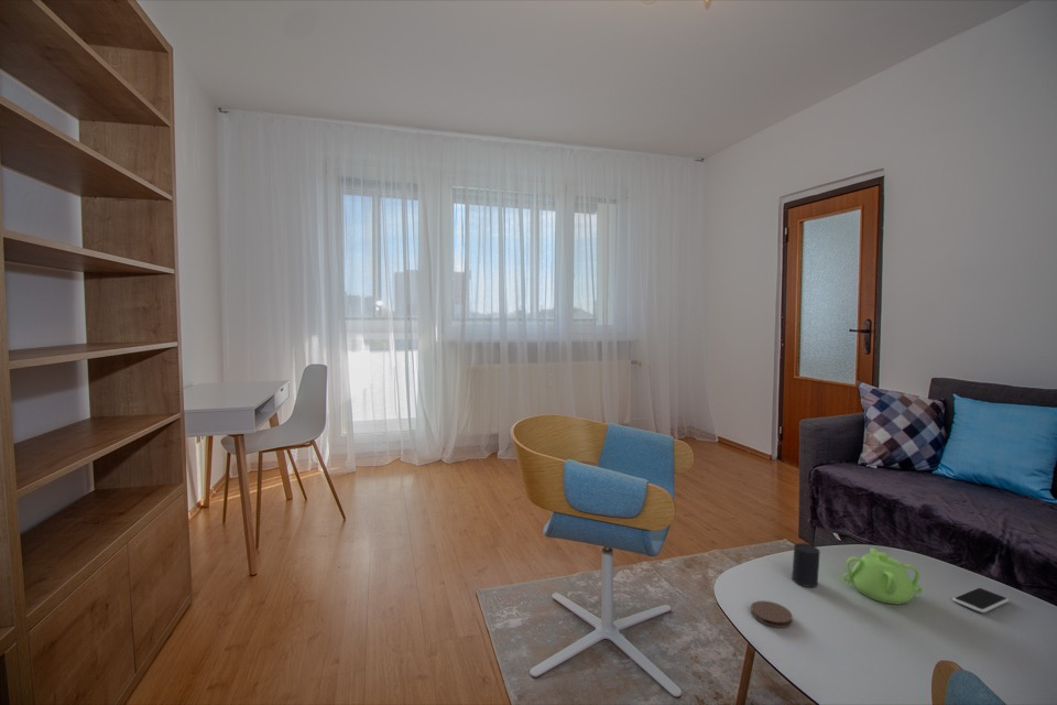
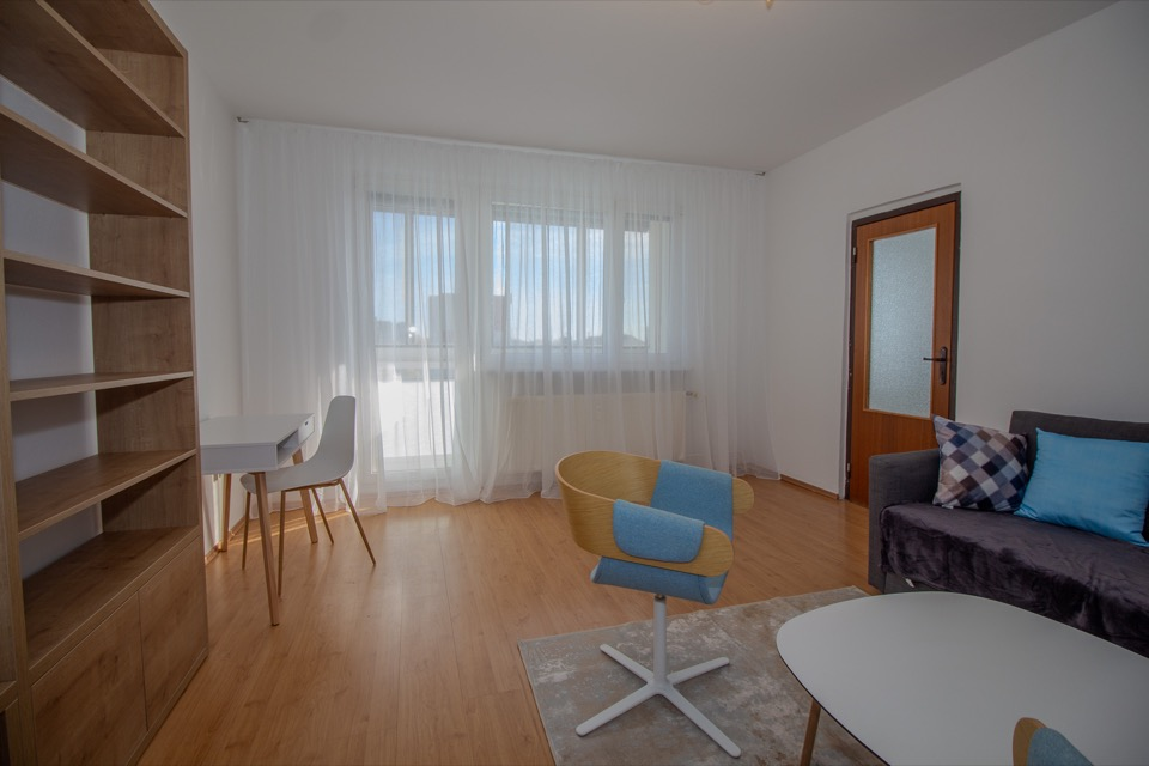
- cup [791,542,821,588]
- coaster [750,600,794,629]
- smartphone [951,587,1010,614]
- teapot [842,546,924,605]
